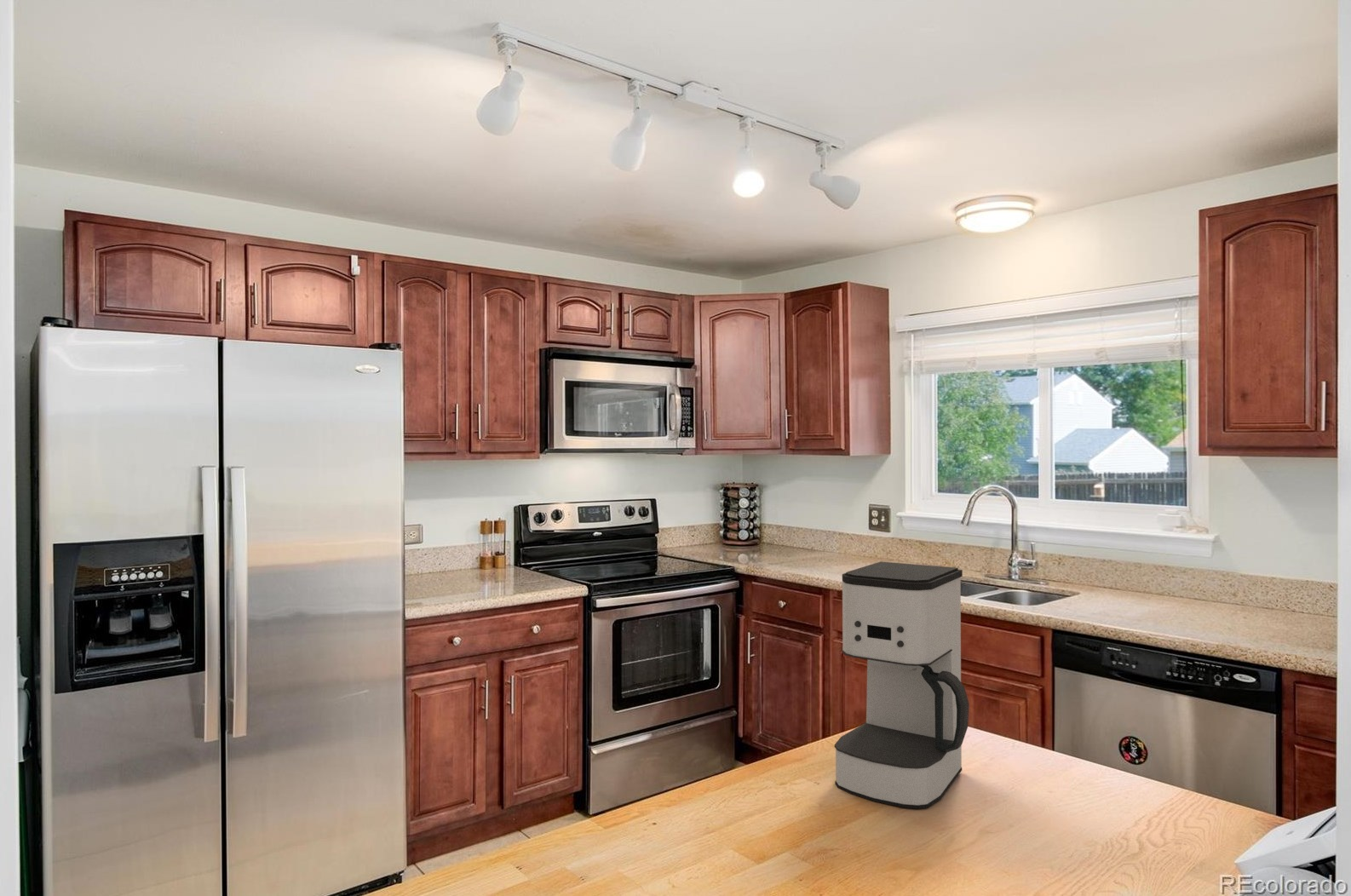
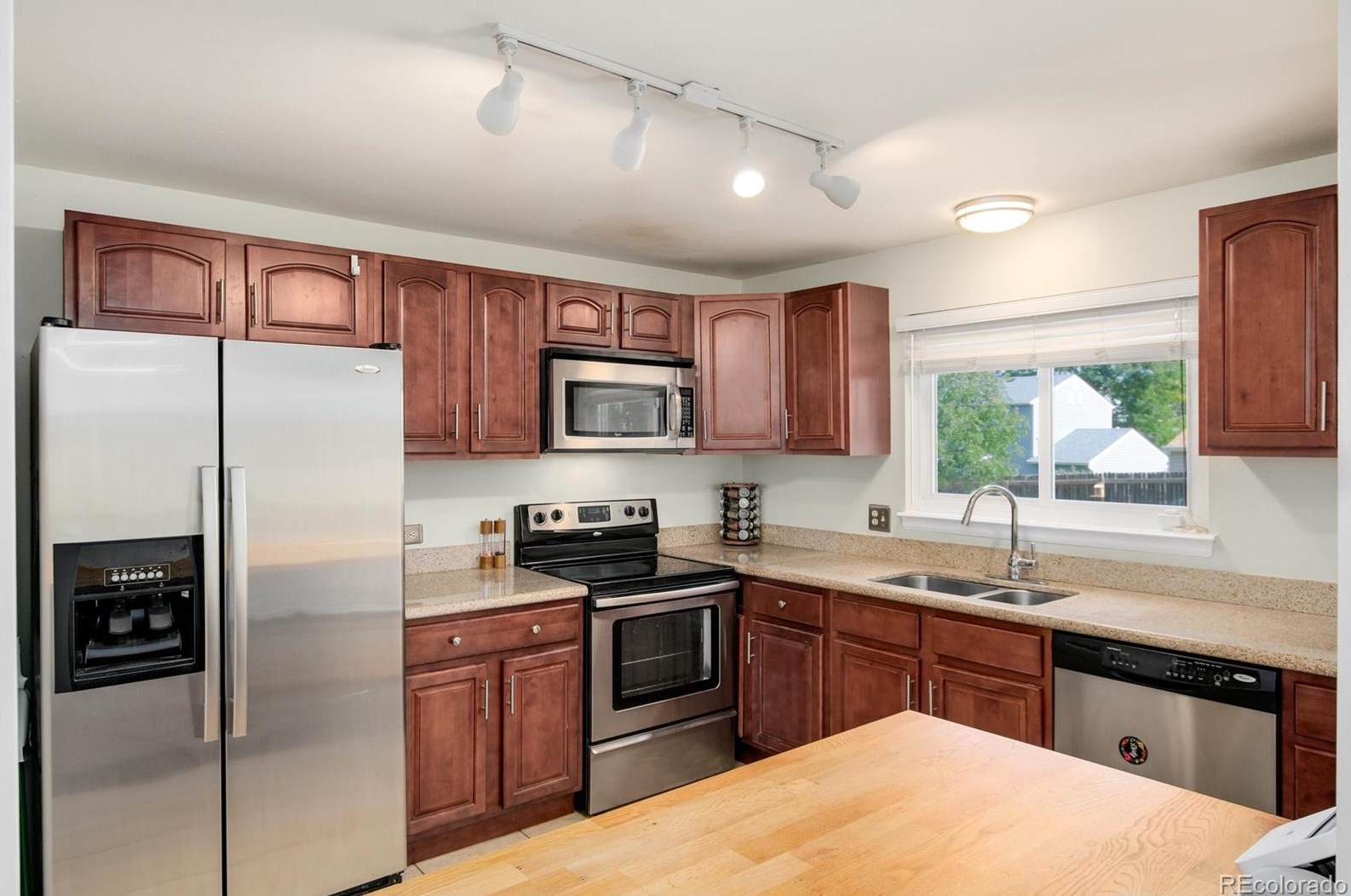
- coffee maker [834,561,970,809]
